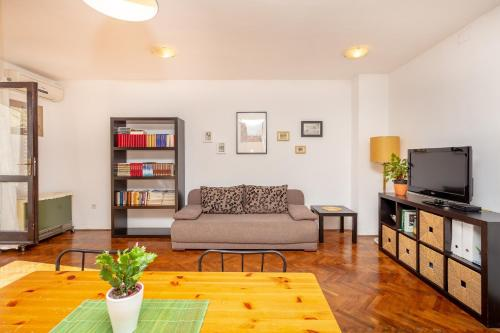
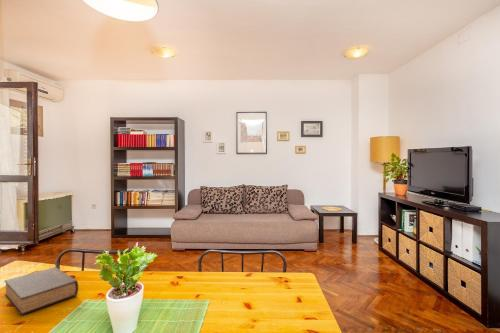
+ book [3,266,79,316]
